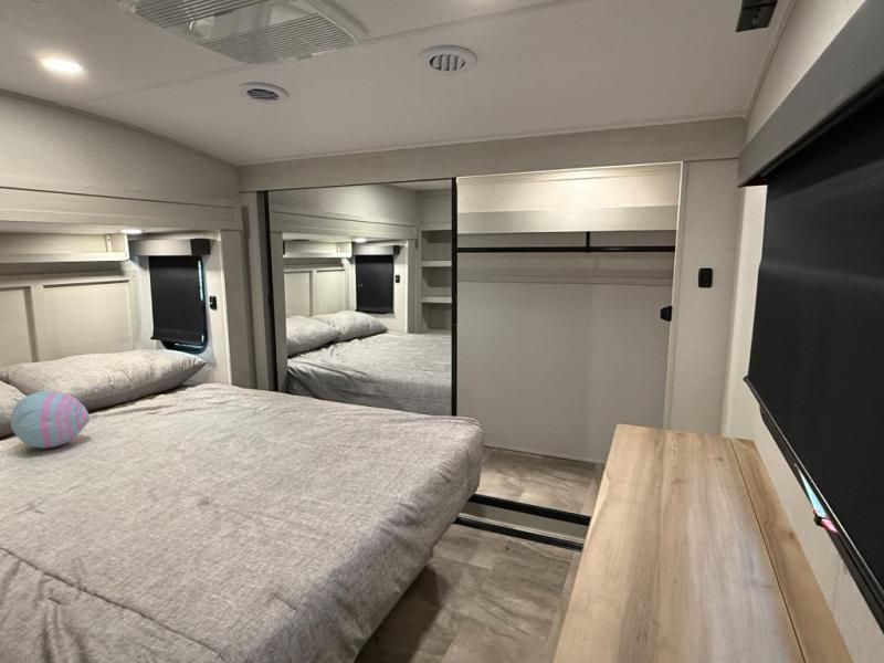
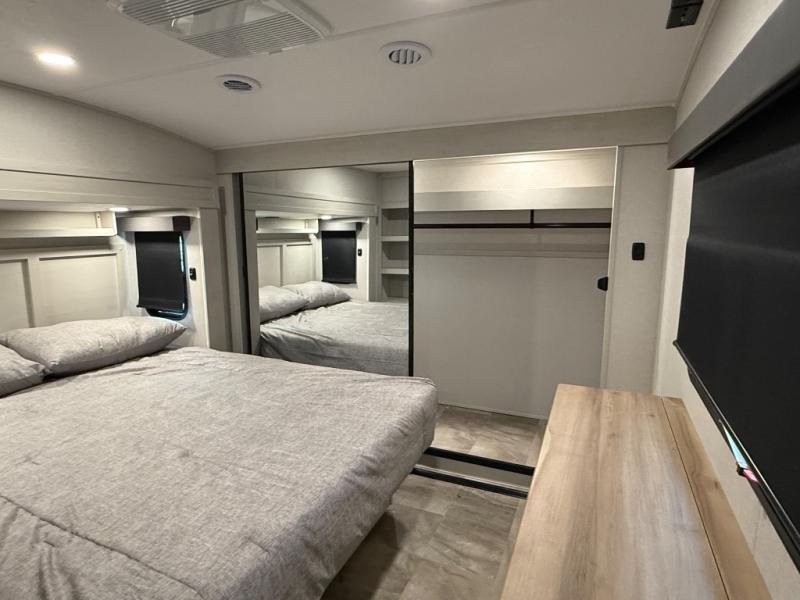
- cushion [9,389,91,450]
